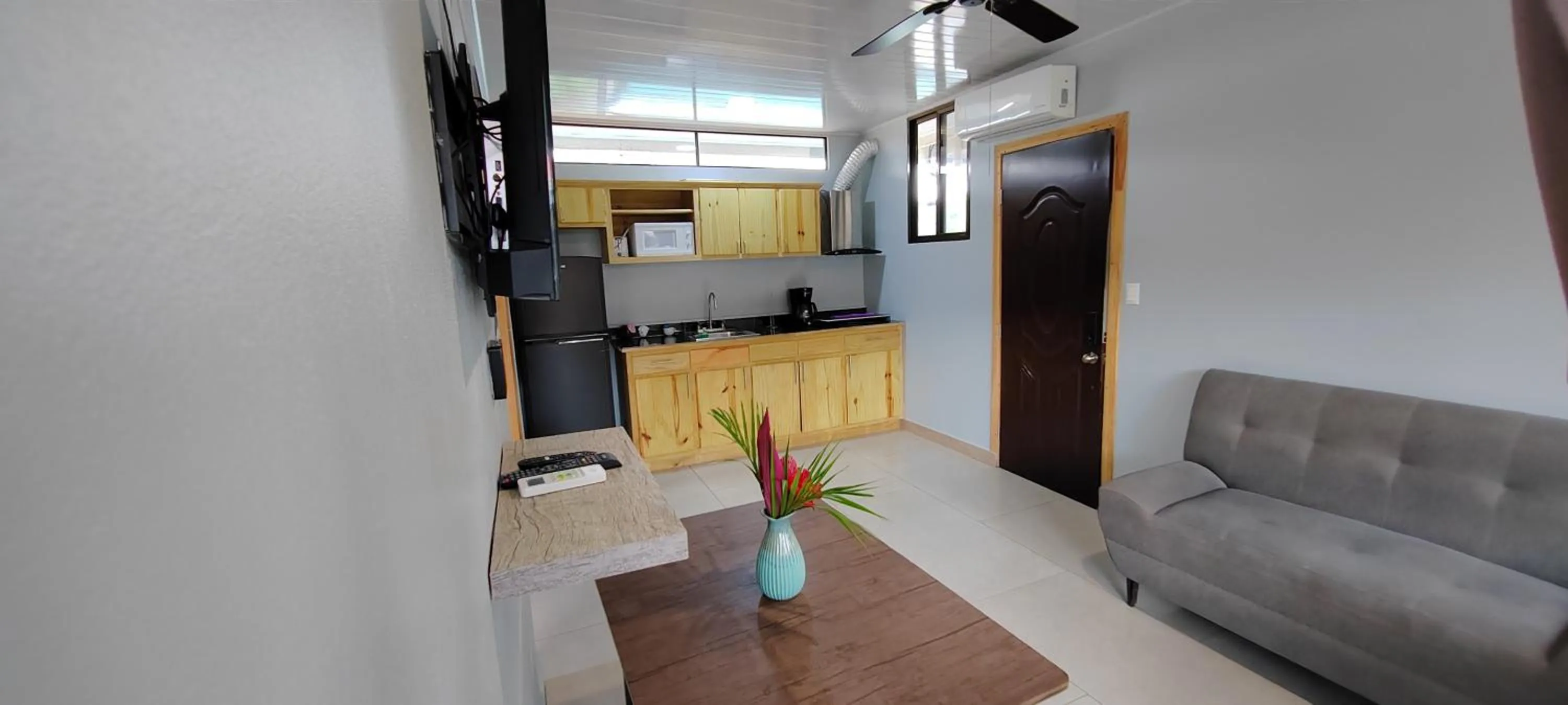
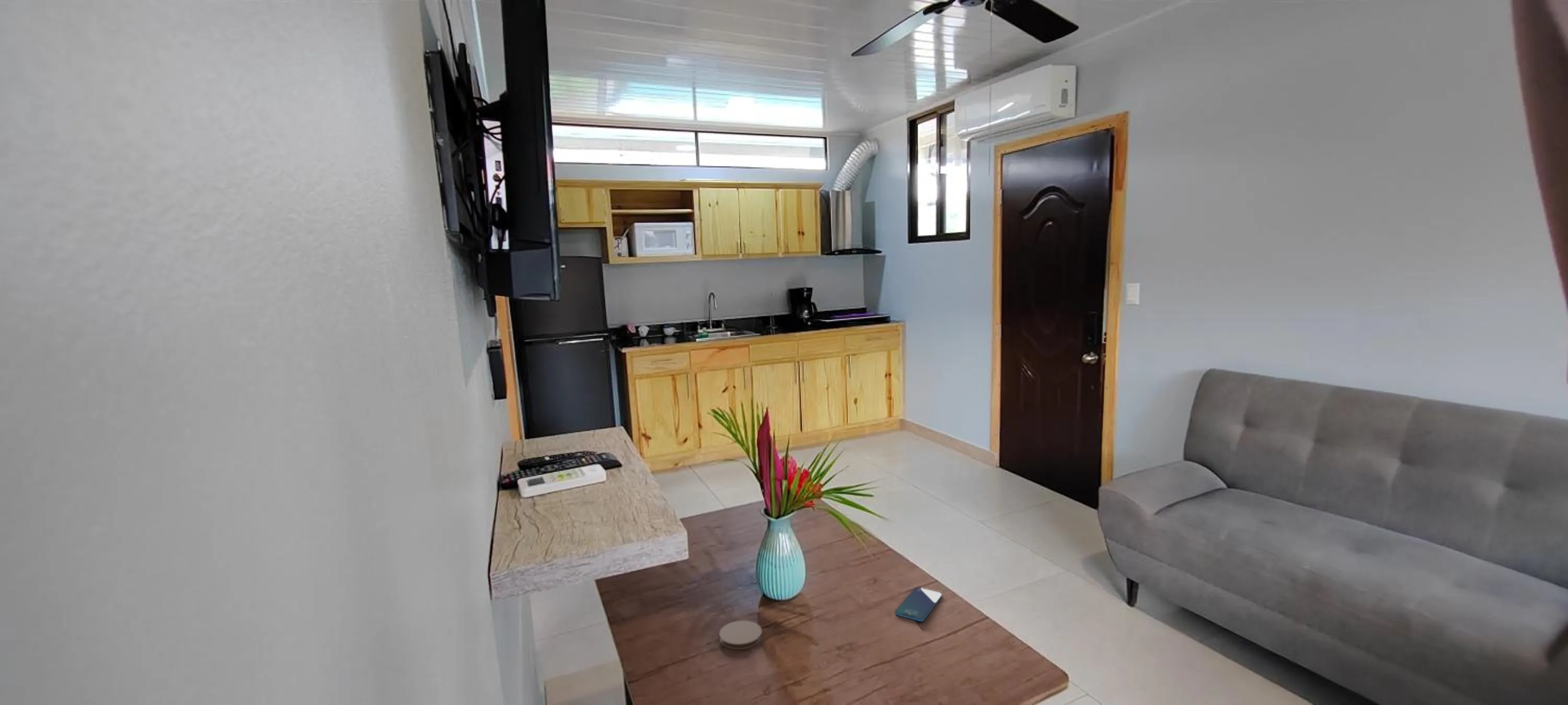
+ smartphone [895,587,942,622]
+ coaster [719,620,763,650]
